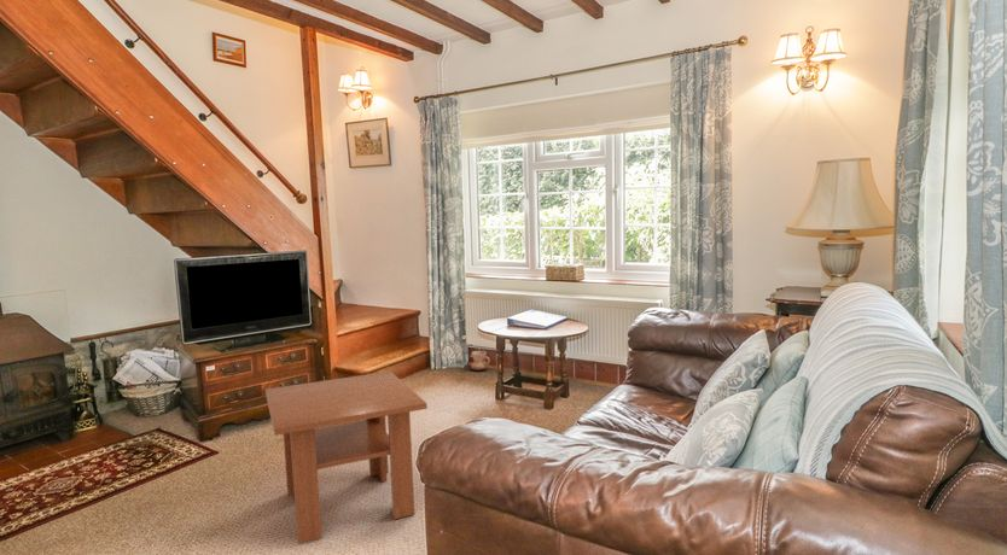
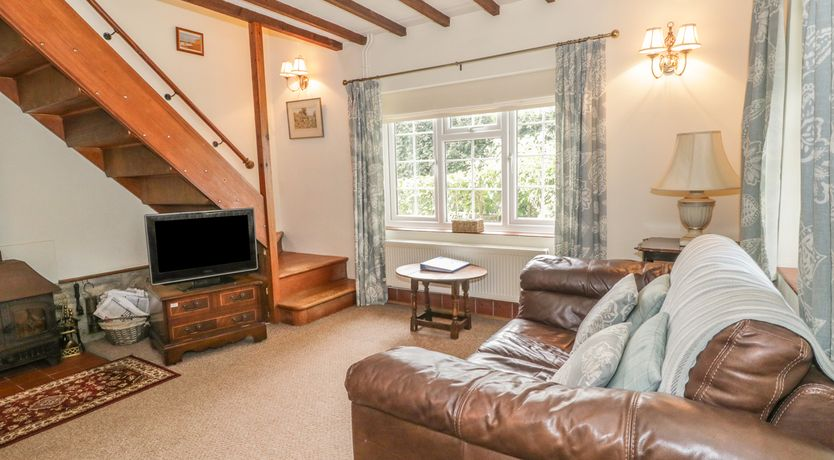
- ceramic jug [470,350,491,372]
- coffee table [264,370,429,545]
